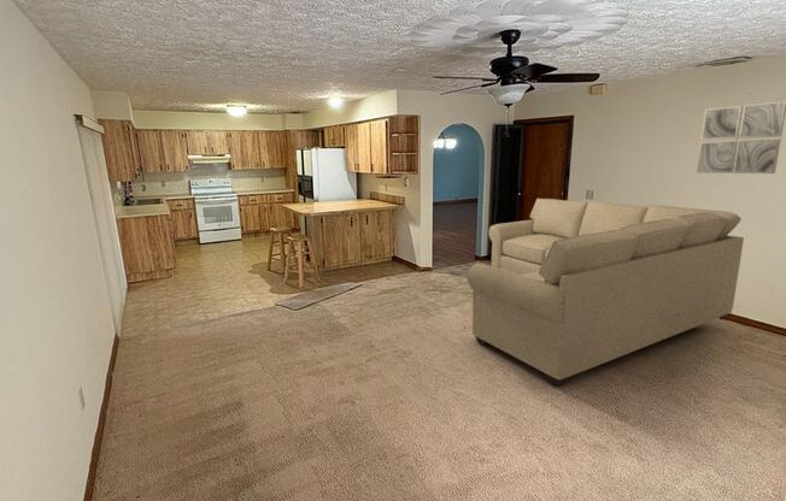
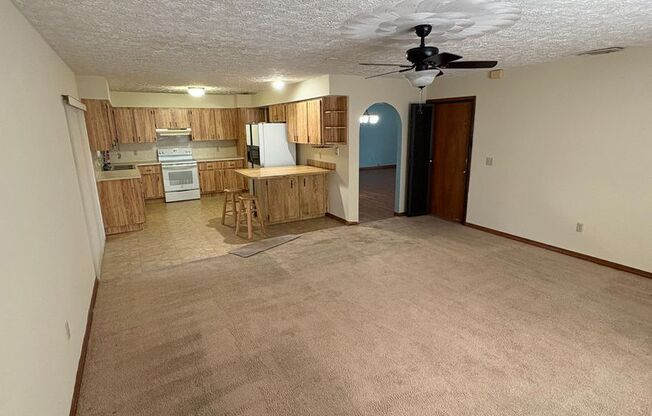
- wall art [696,100,786,175]
- sofa [465,198,745,387]
